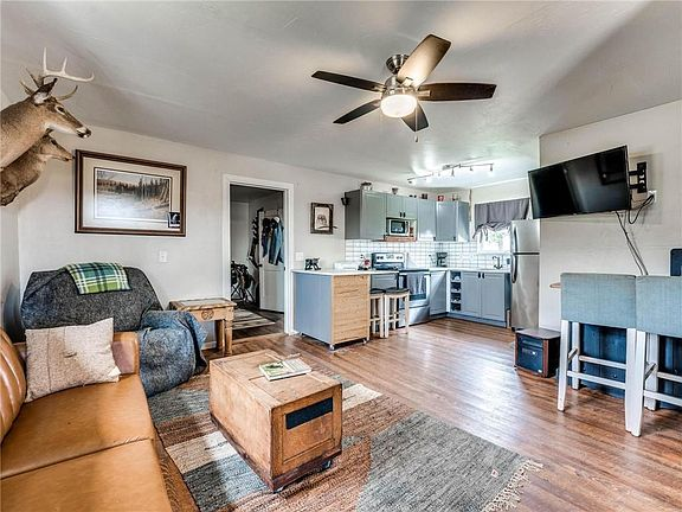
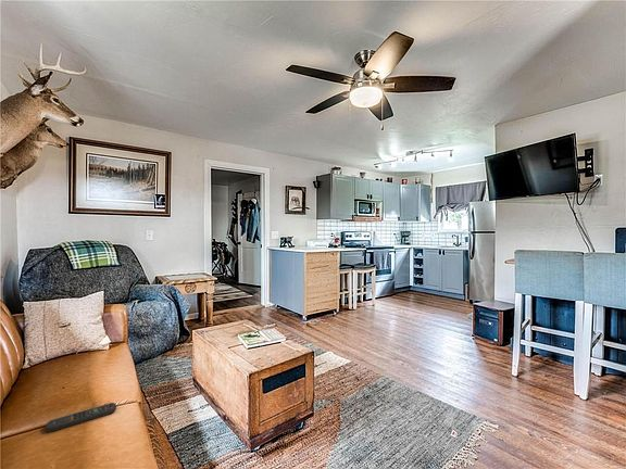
+ remote control [45,402,117,433]
